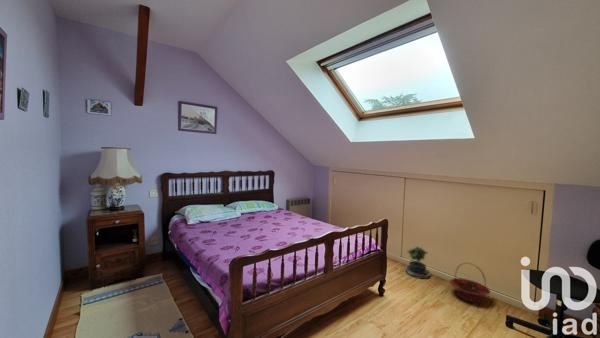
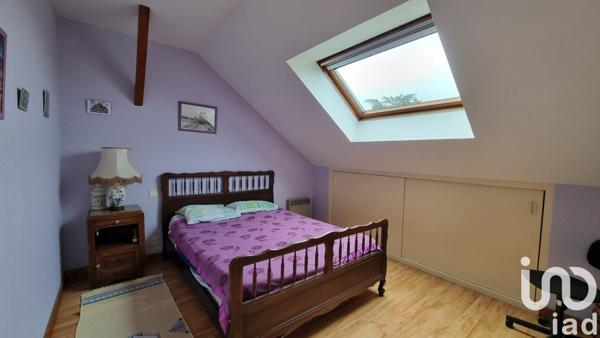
- basket [449,262,492,303]
- potted plant [397,245,431,279]
